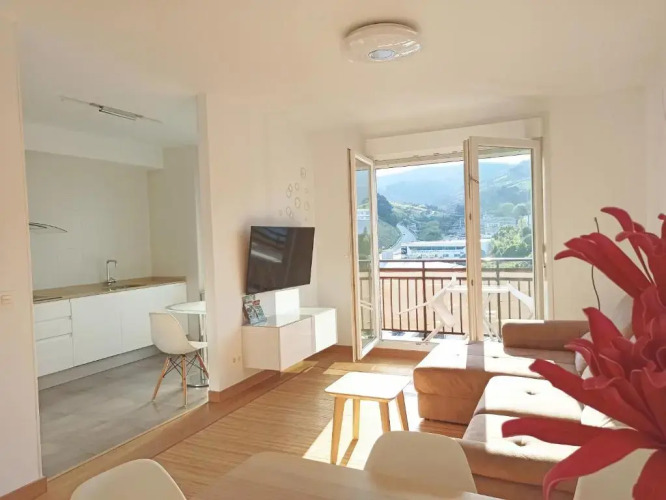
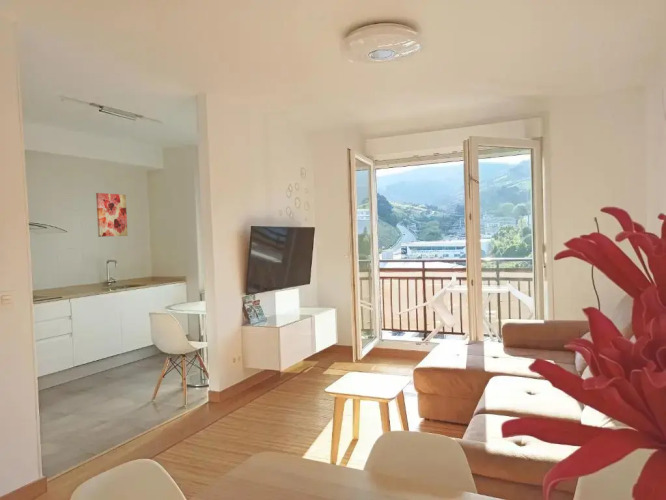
+ wall art [95,192,129,238]
